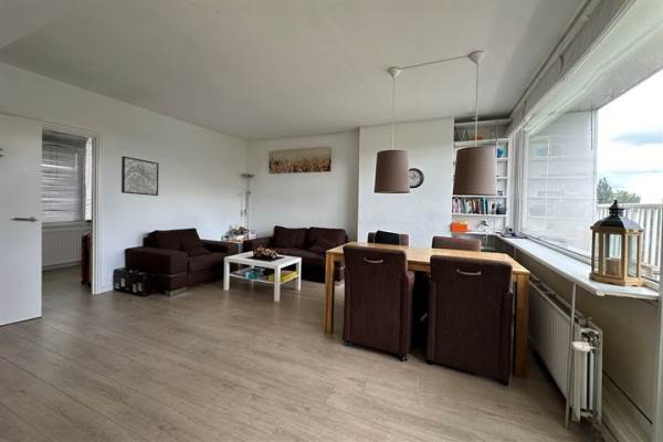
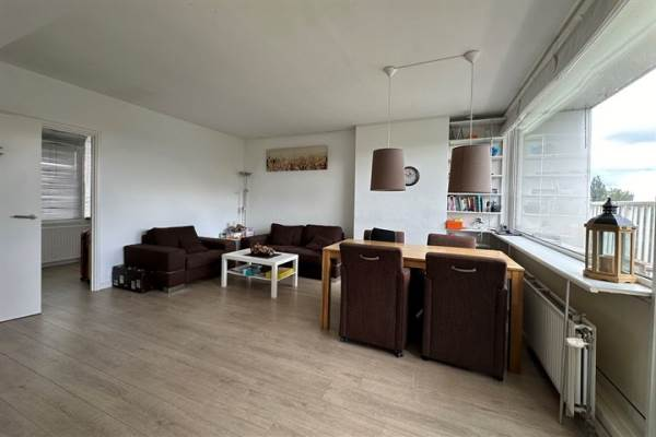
- wall art [120,155,159,197]
